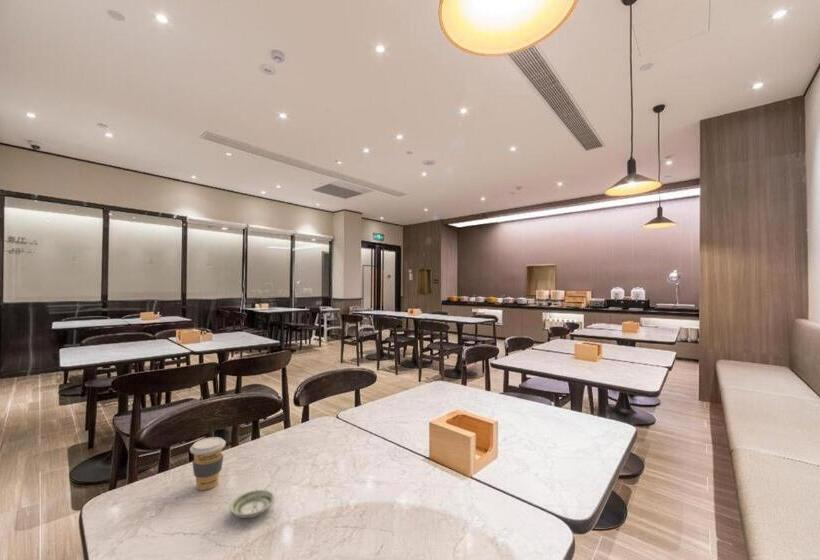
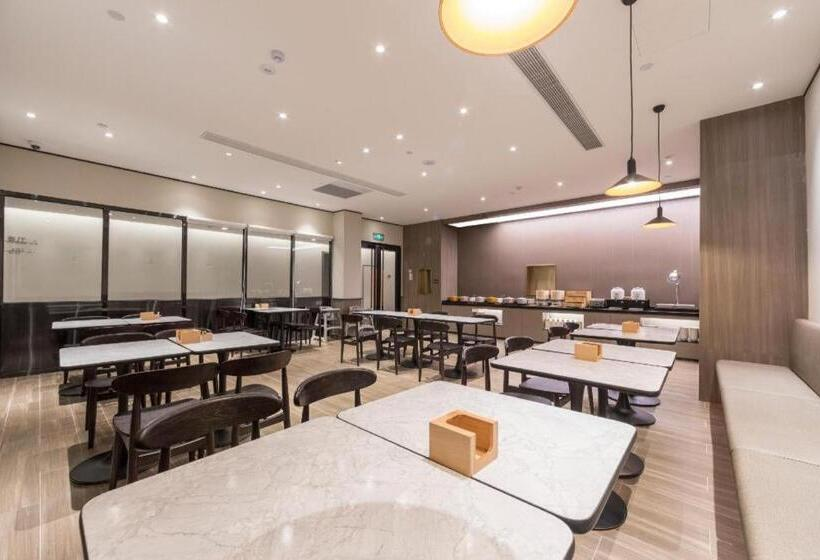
- coffee cup [189,436,227,491]
- saucer [229,489,276,519]
